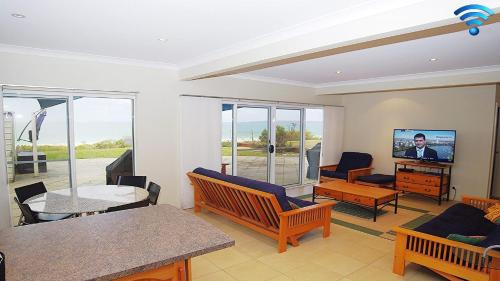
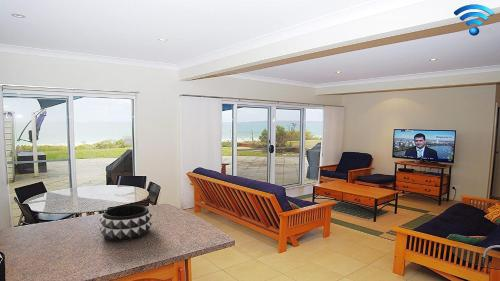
+ decorative bowl [99,204,153,242]
